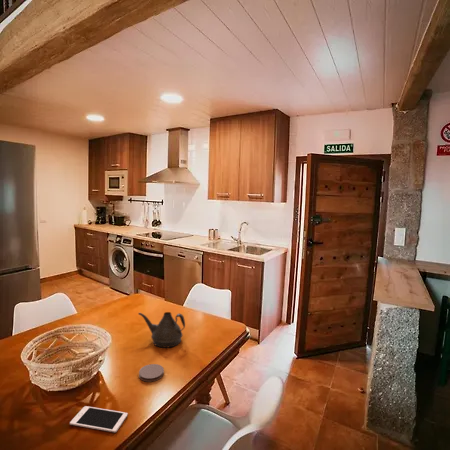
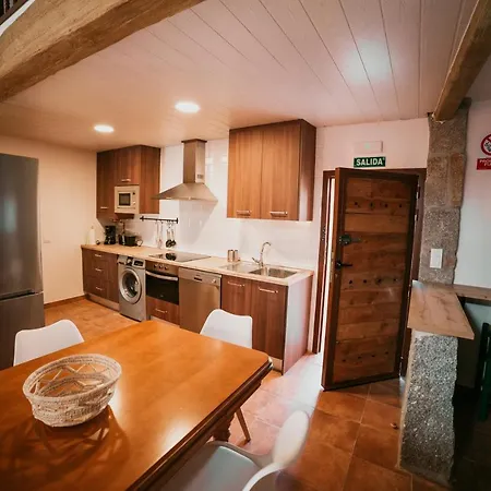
- coaster [138,363,165,383]
- teapot [137,311,186,349]
- cell phone [69,405,129,433]
